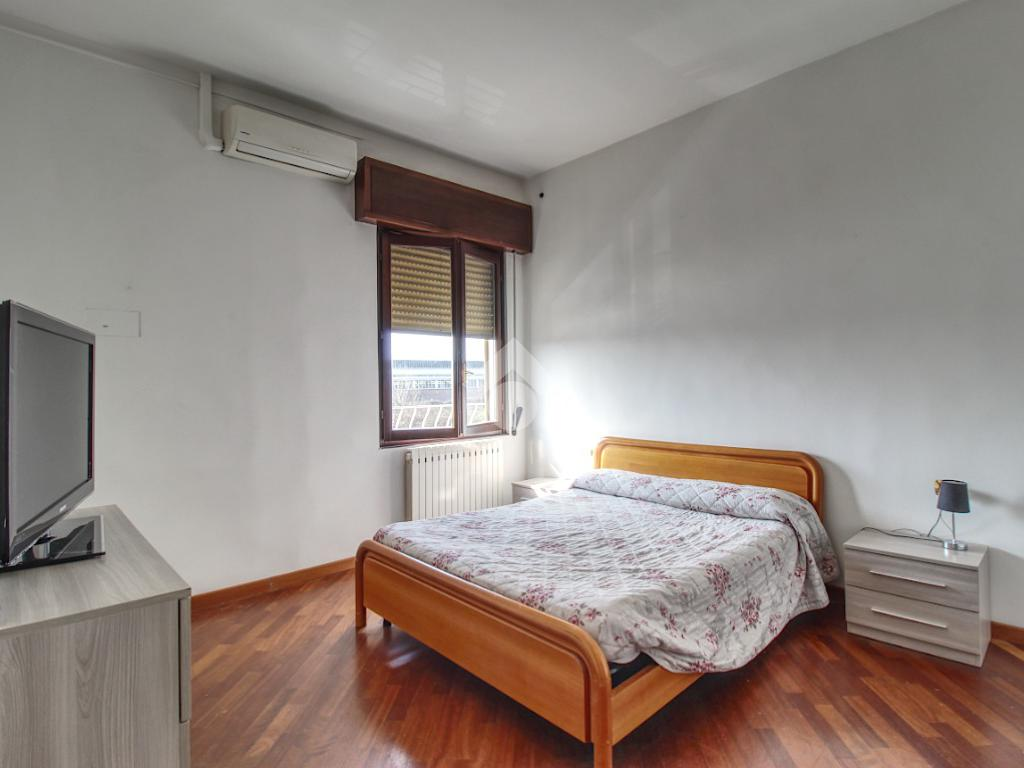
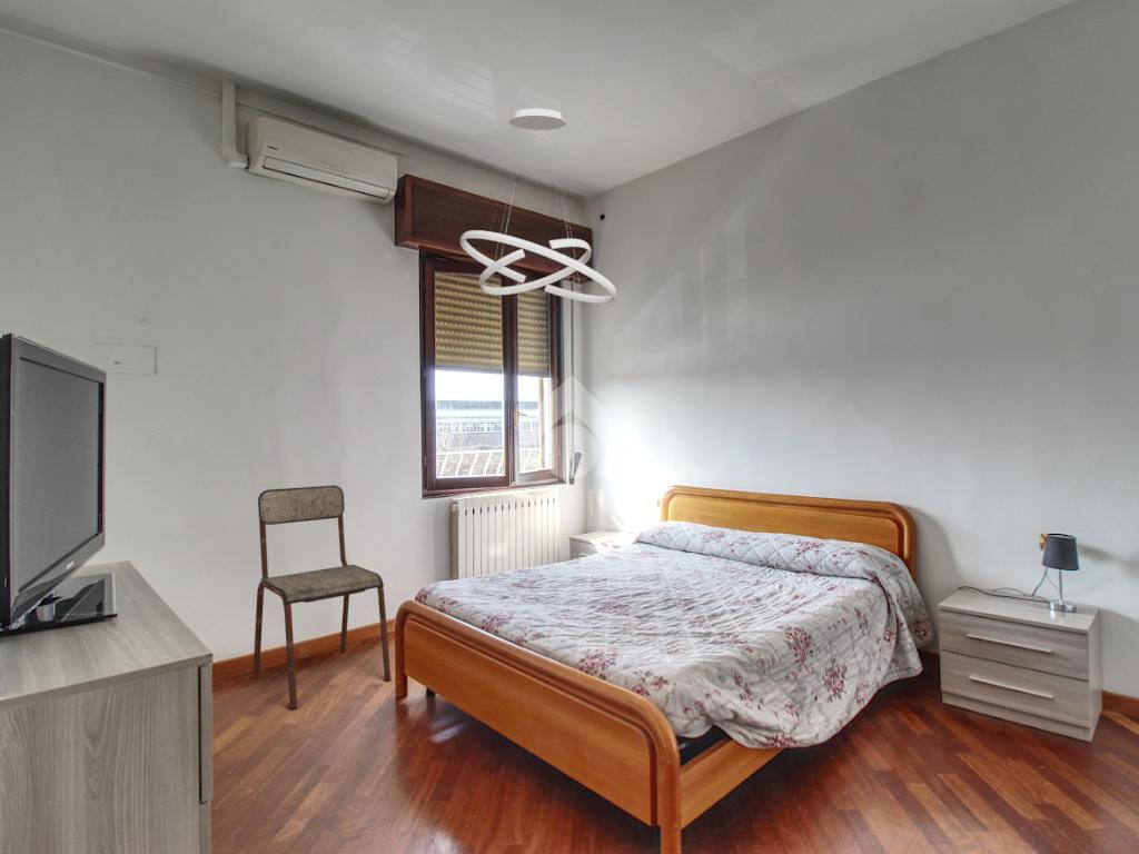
+ ceiling light fixture [459,108,617,305]
+ chair [252,485,392,711]
